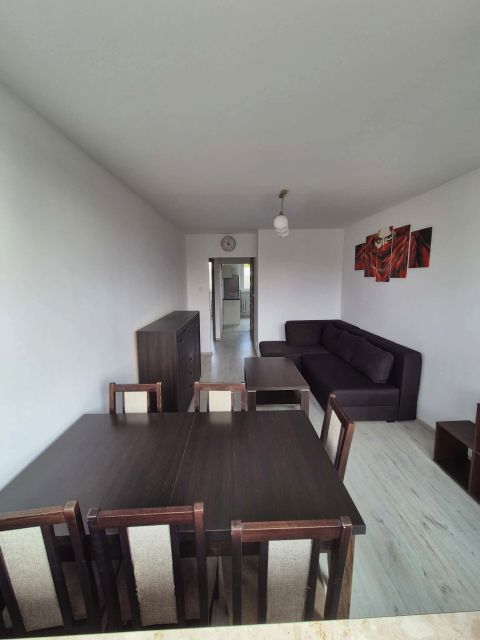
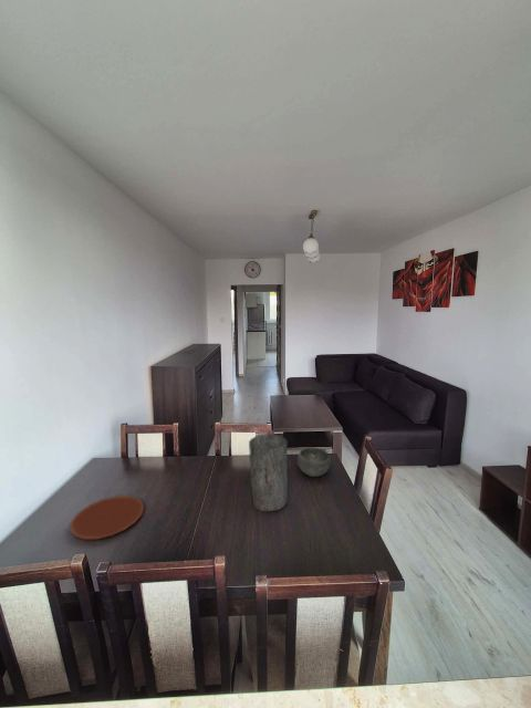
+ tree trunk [248,434,289,513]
+ plate [69,494,145,540]
+ bowl [295,447,332,478]
